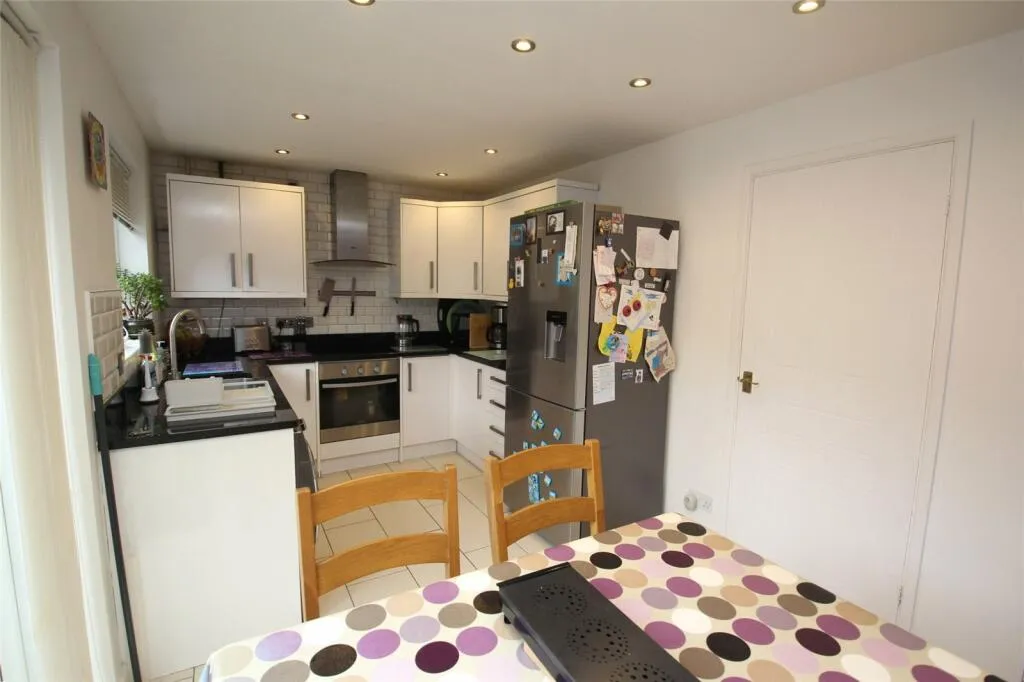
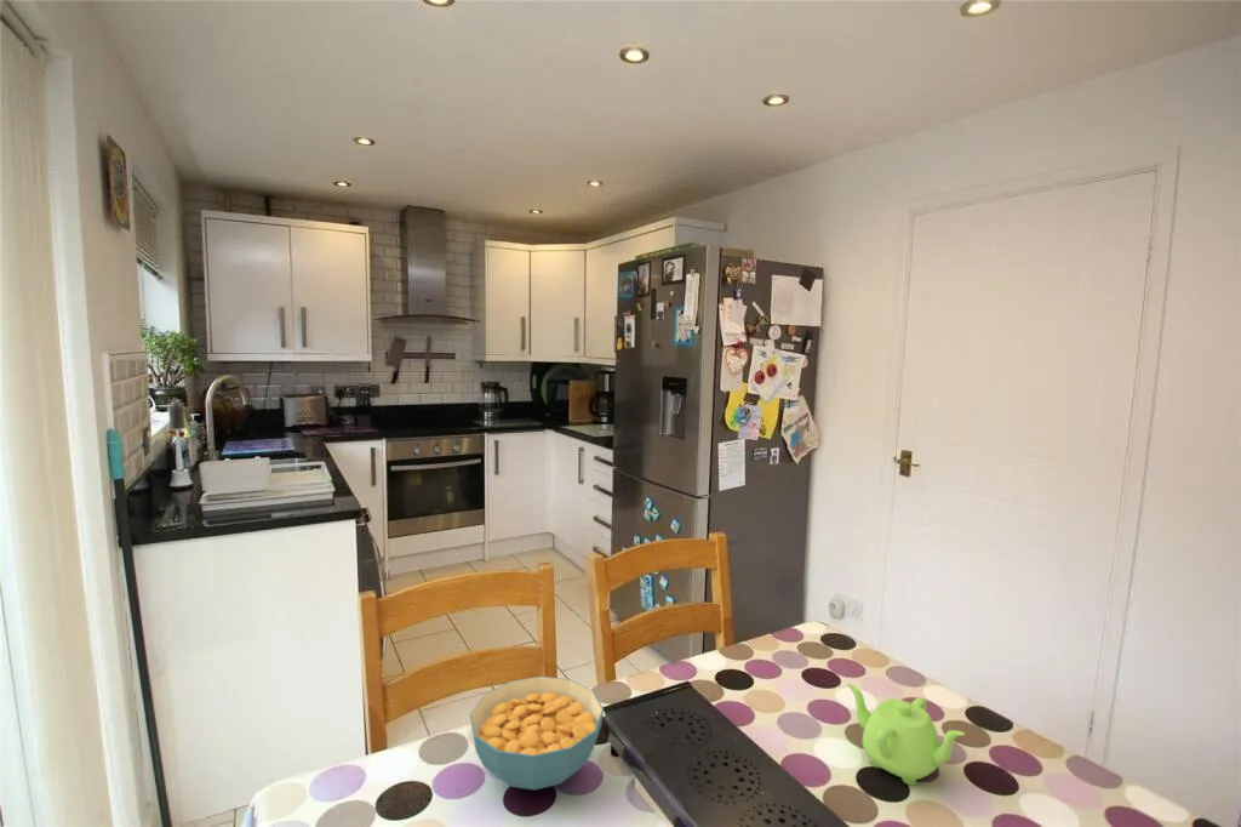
+ teapot [846,683,966,787]
+ cereal bowl [469,675,605,791]
